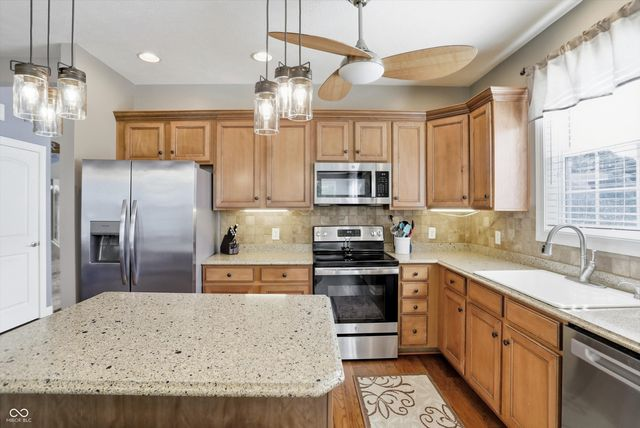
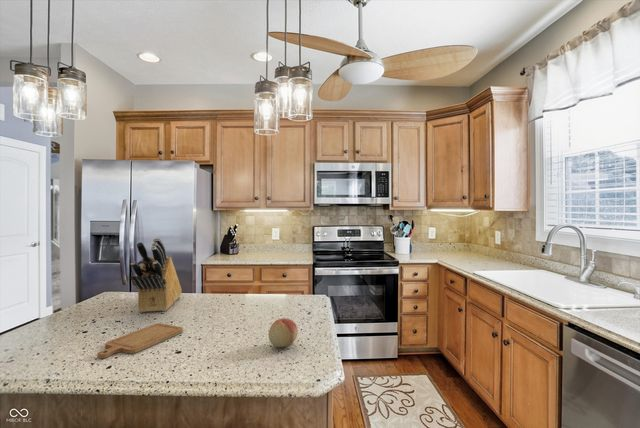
+ chopping board [97,322,184,359]
+ knife block [130,237,183,313]
+ fruit [268,317,299,348]
